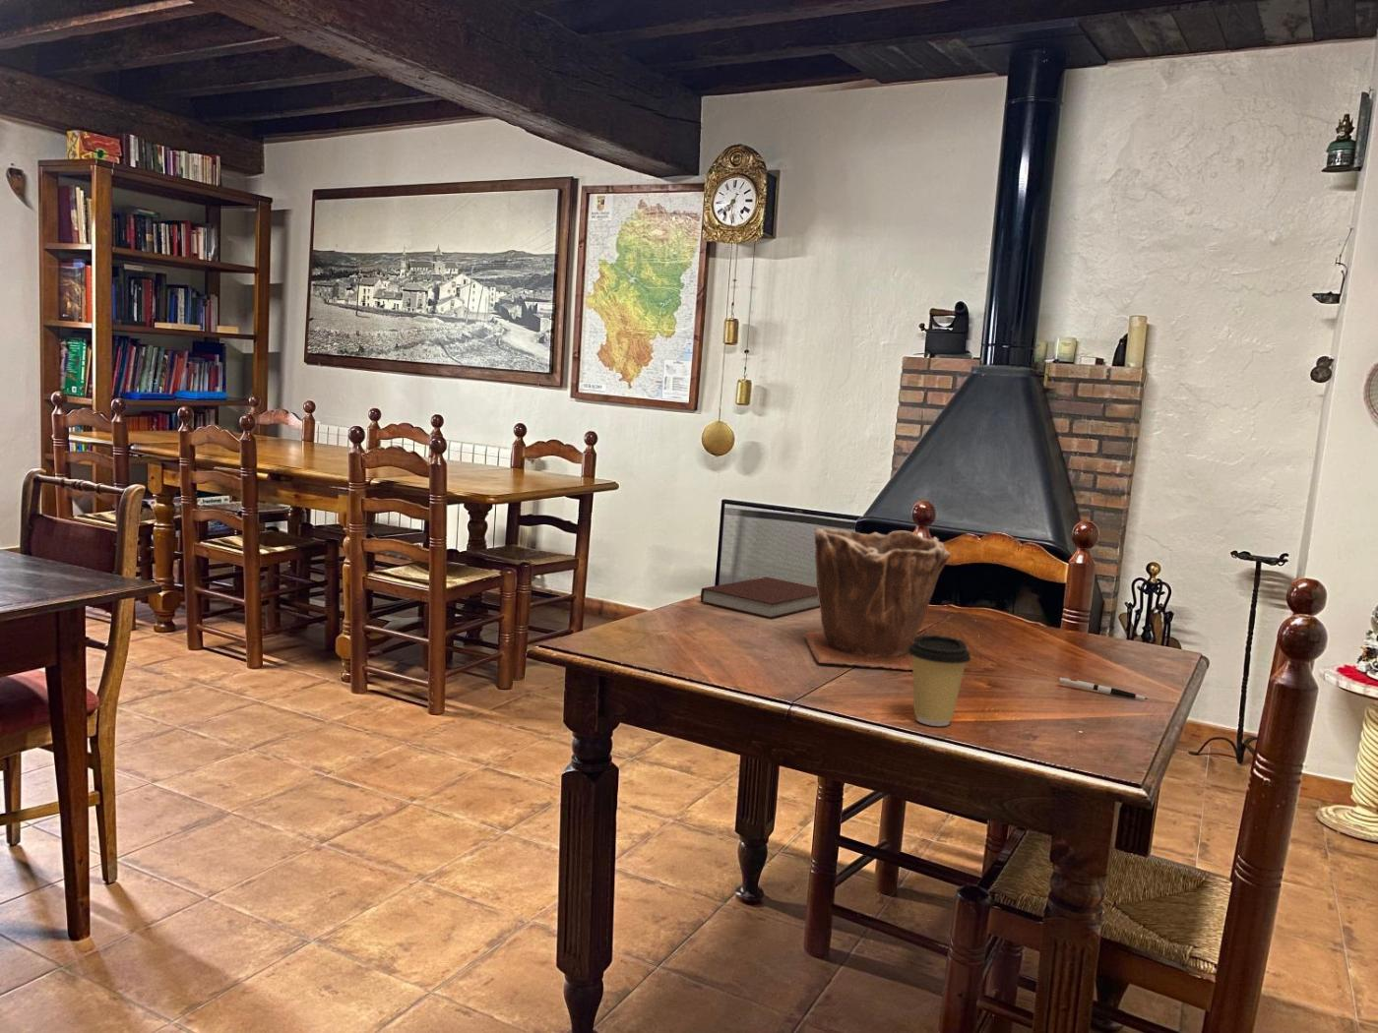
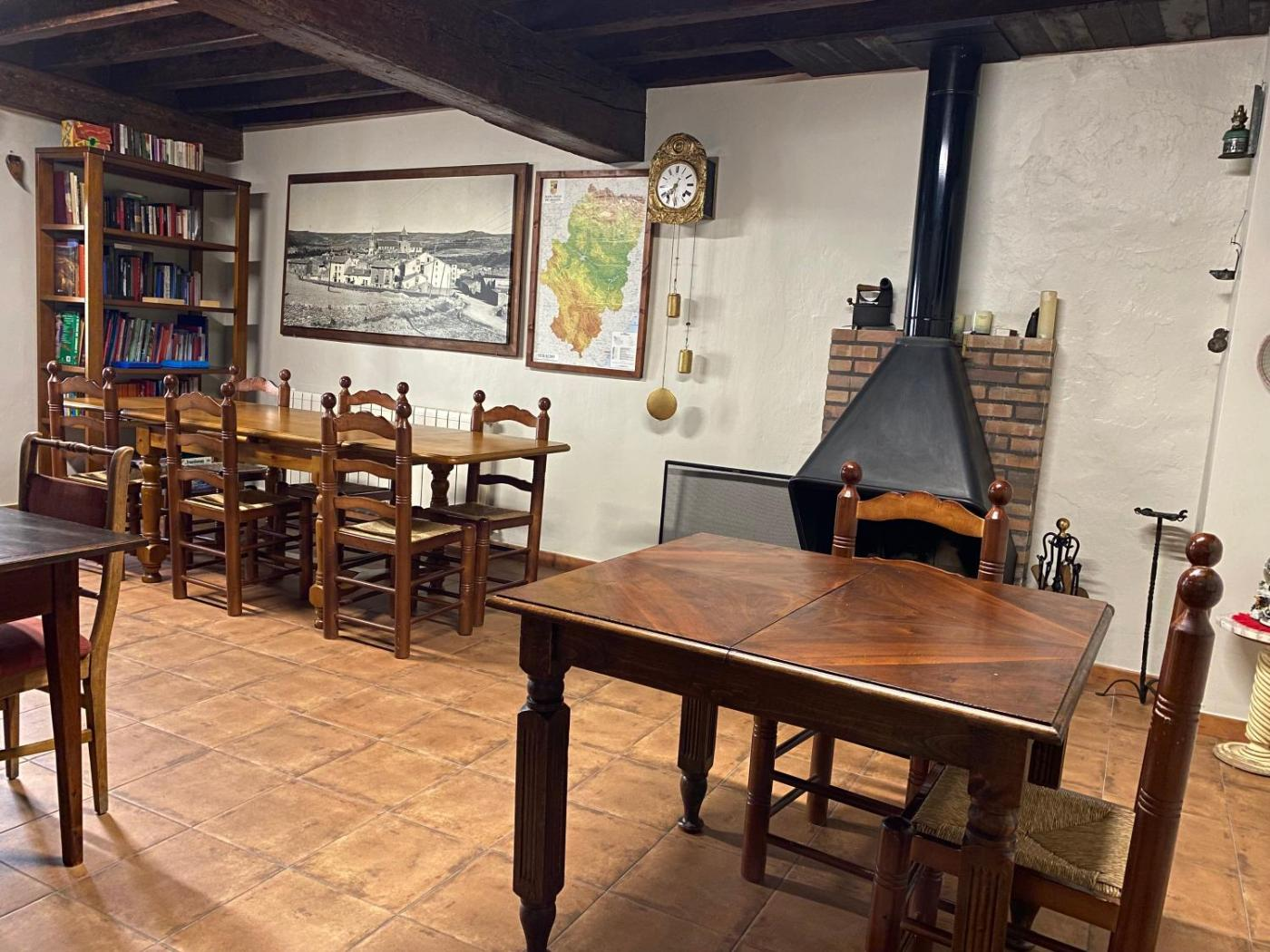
- coffee cup [907,635,972,727]
- pen [1058,677,1149,701]
- plant pot [803,527,952,671]
- notebook [700,576,820,618]
